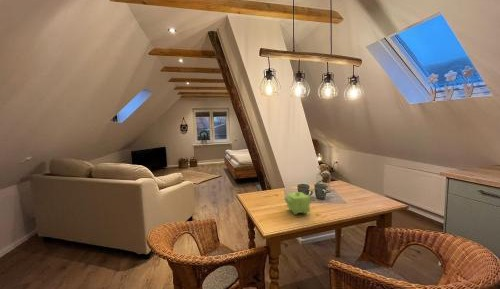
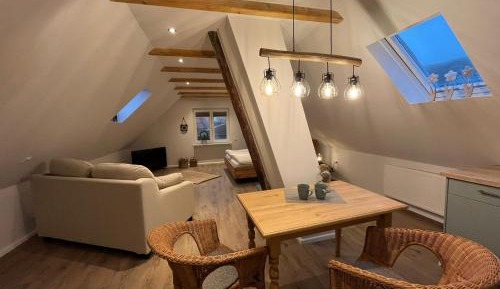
- teapot [283,191,312,216]
